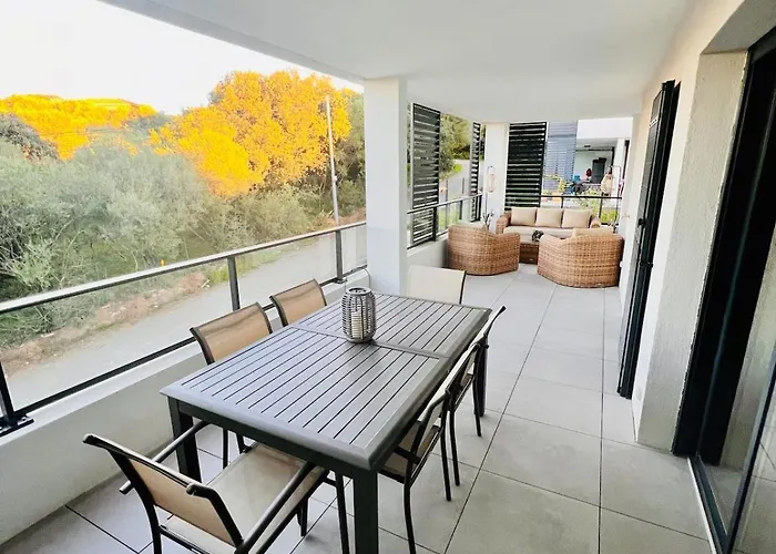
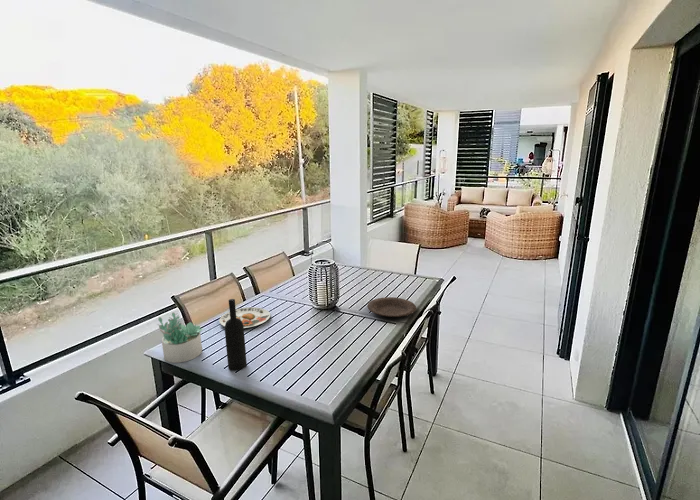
+ plate [218,306,271,329]
+ succulent plant [157,311,204,364]
+ wine bottle [224,298,248,372]
+ plate [366,296,417,318]
